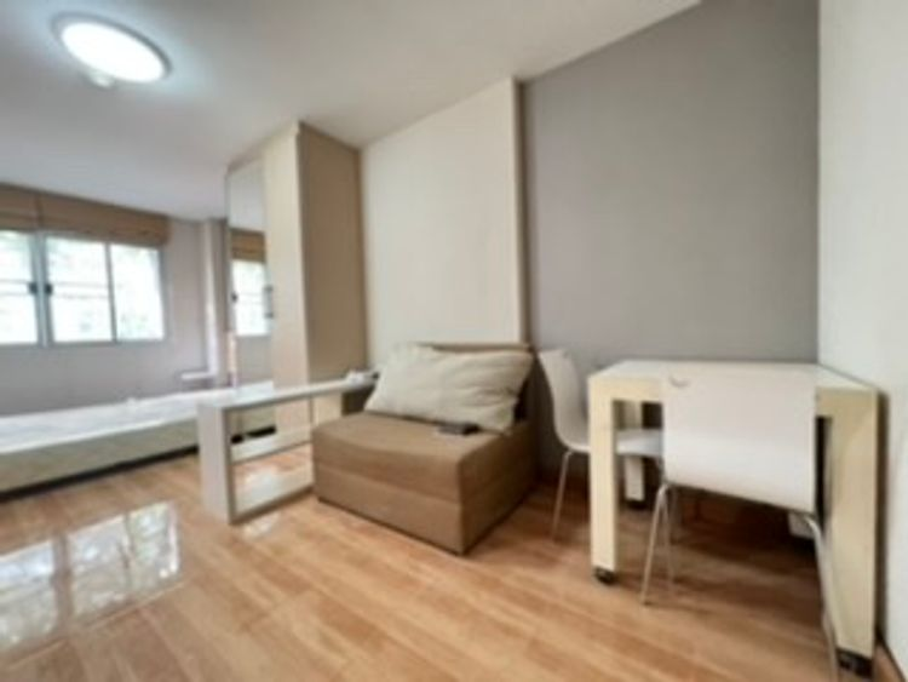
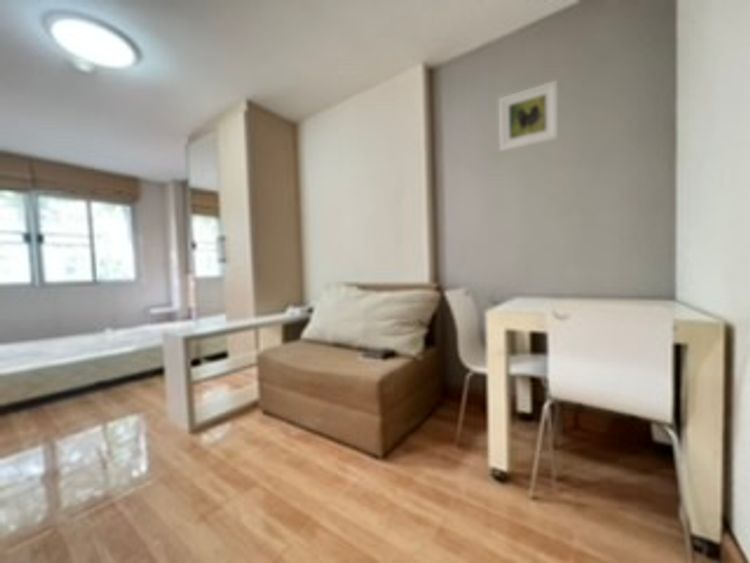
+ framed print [498,79,559,153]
